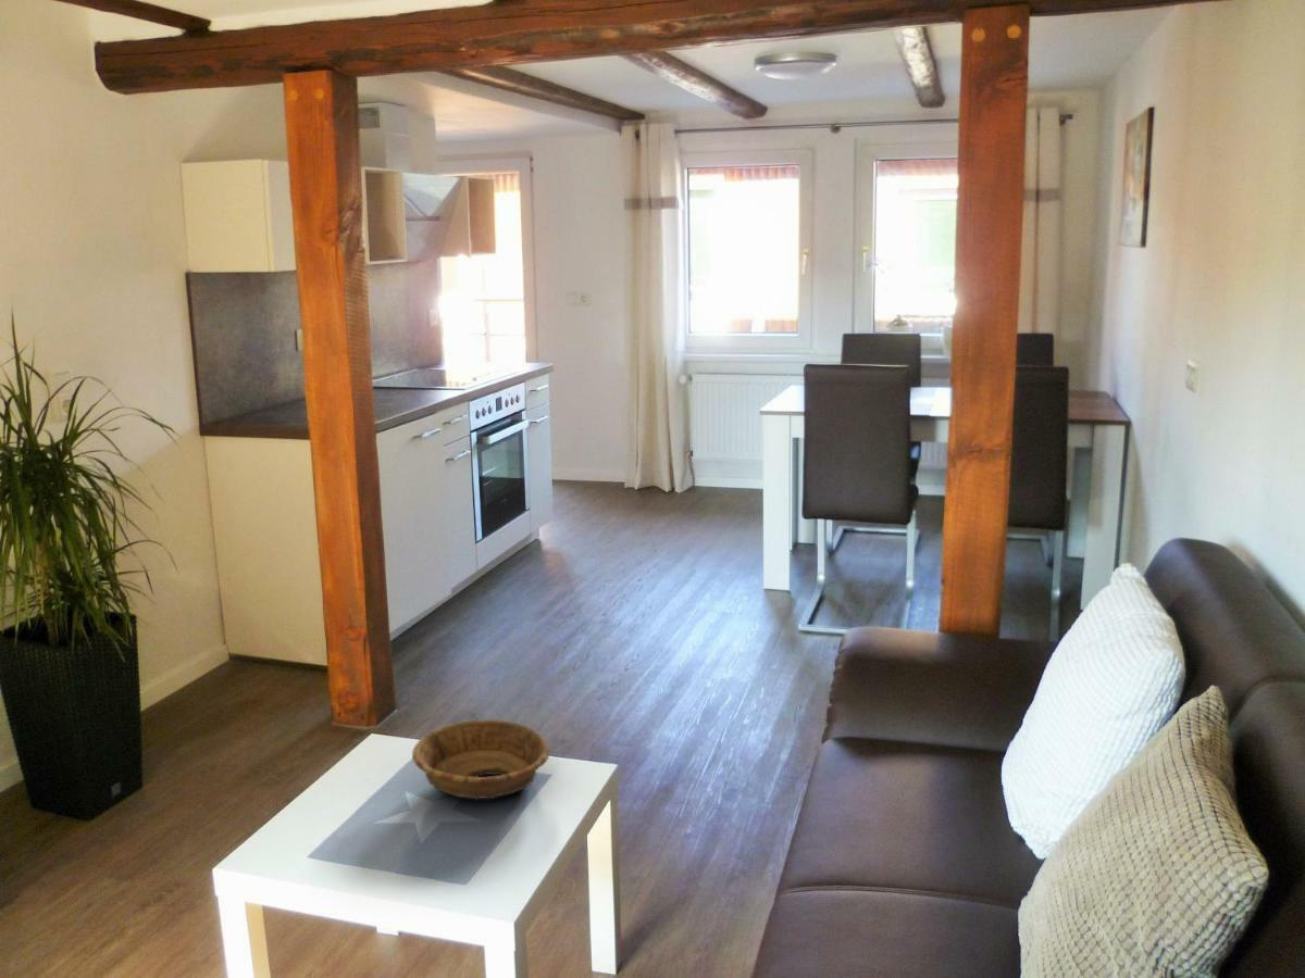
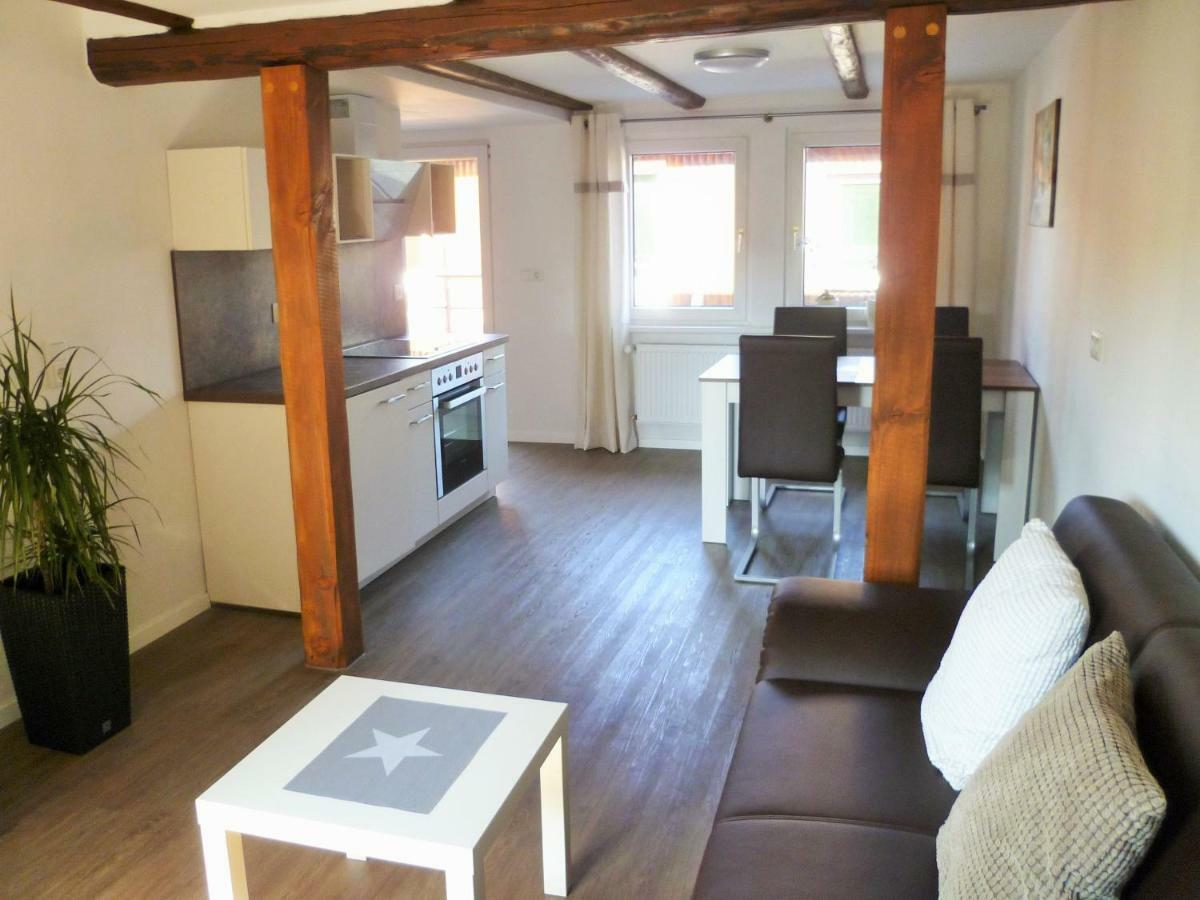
- decorative bowl [411,718,551,802]
